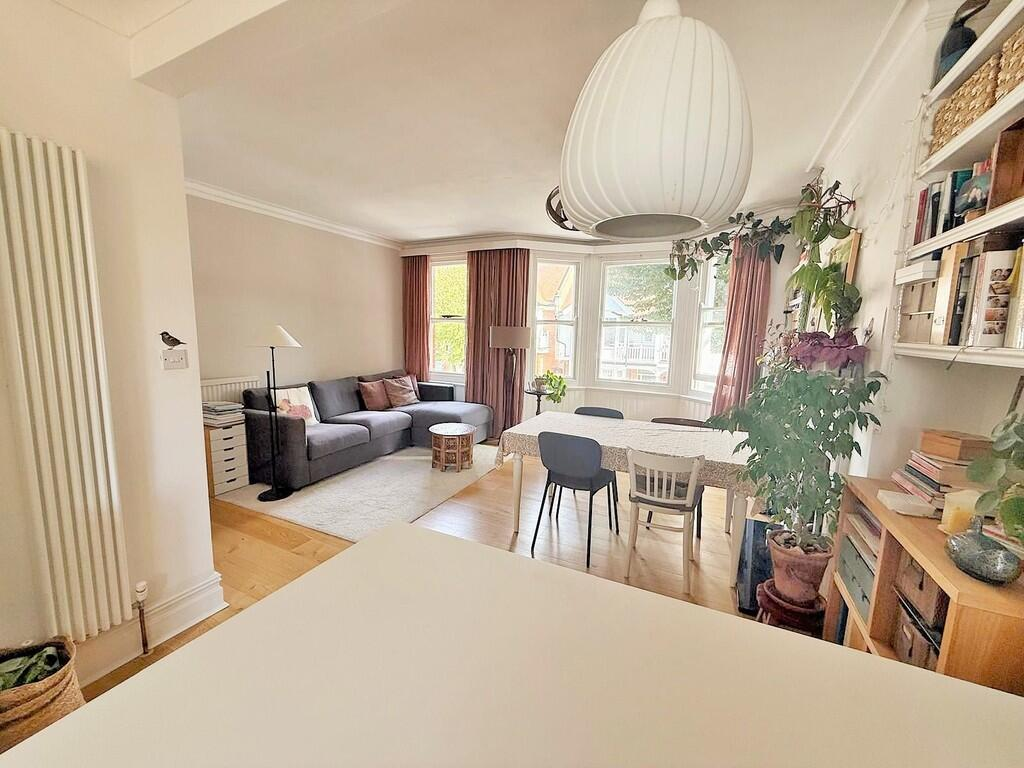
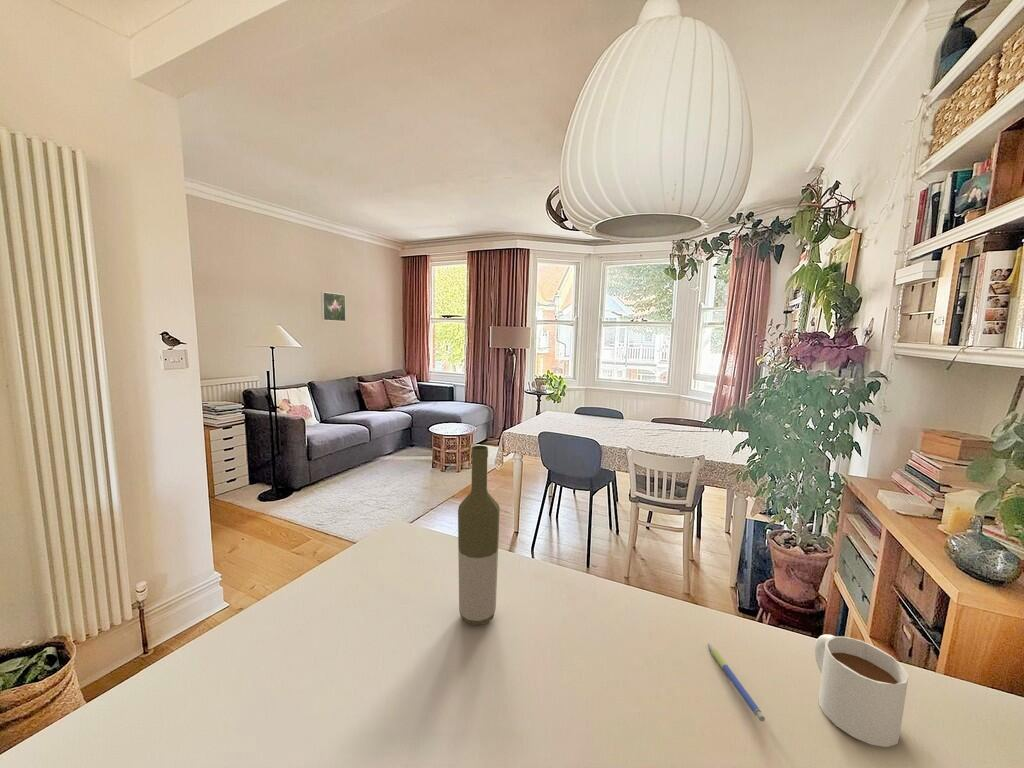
+ pen [707,642,766,722]
+ mug [813,633,909,748]
+ bottle [457,444,501,626]
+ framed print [320,291,347,323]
